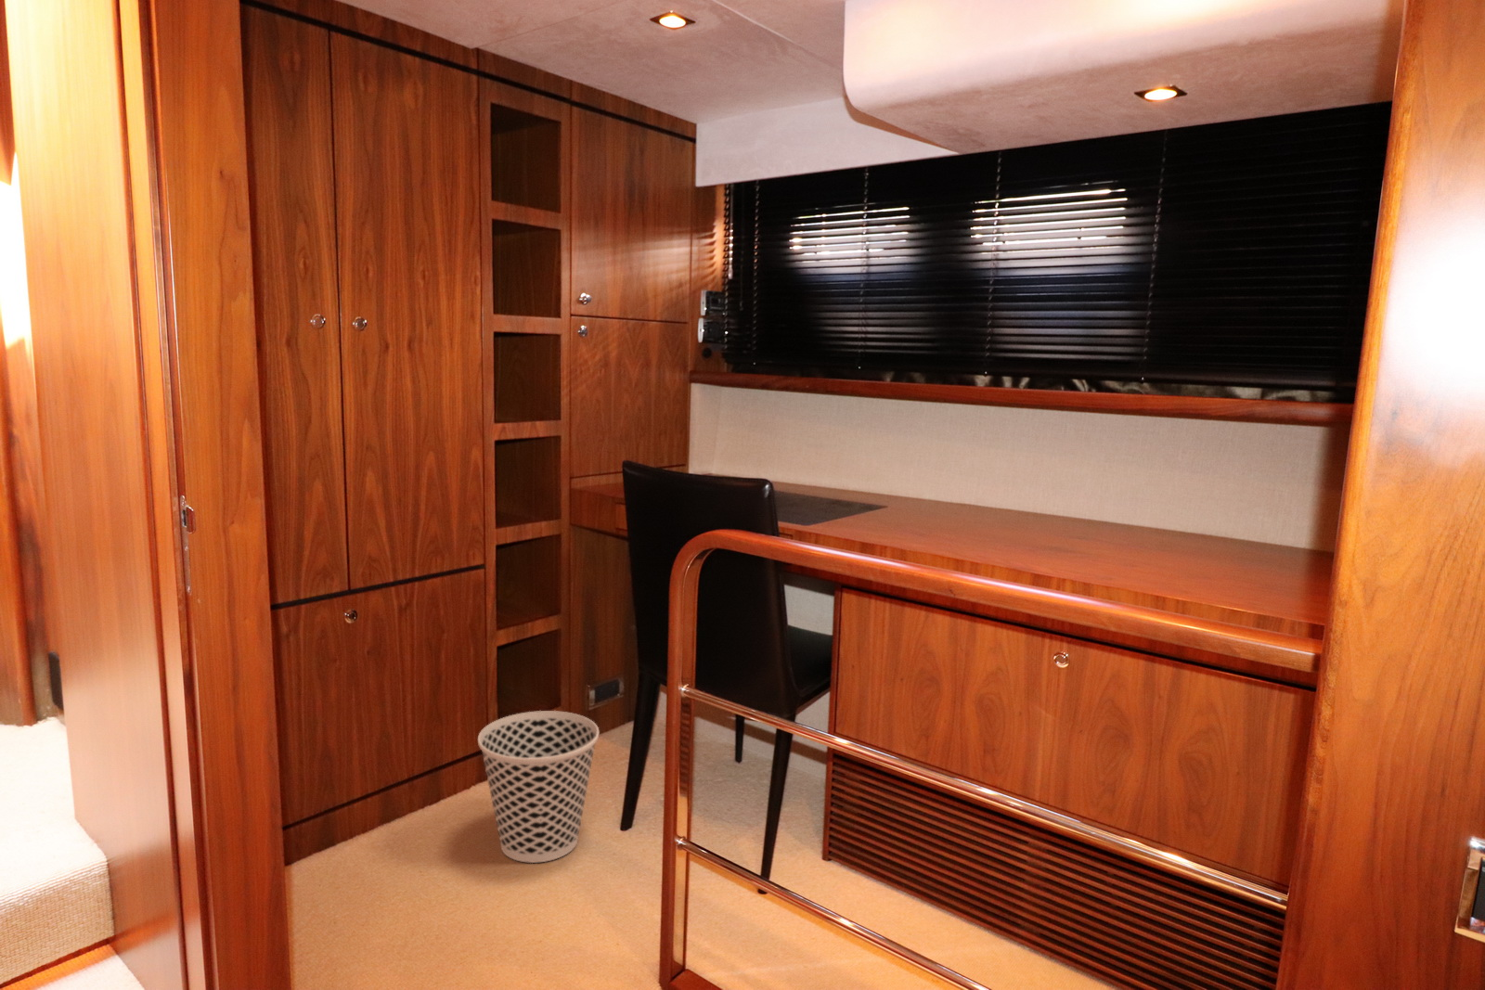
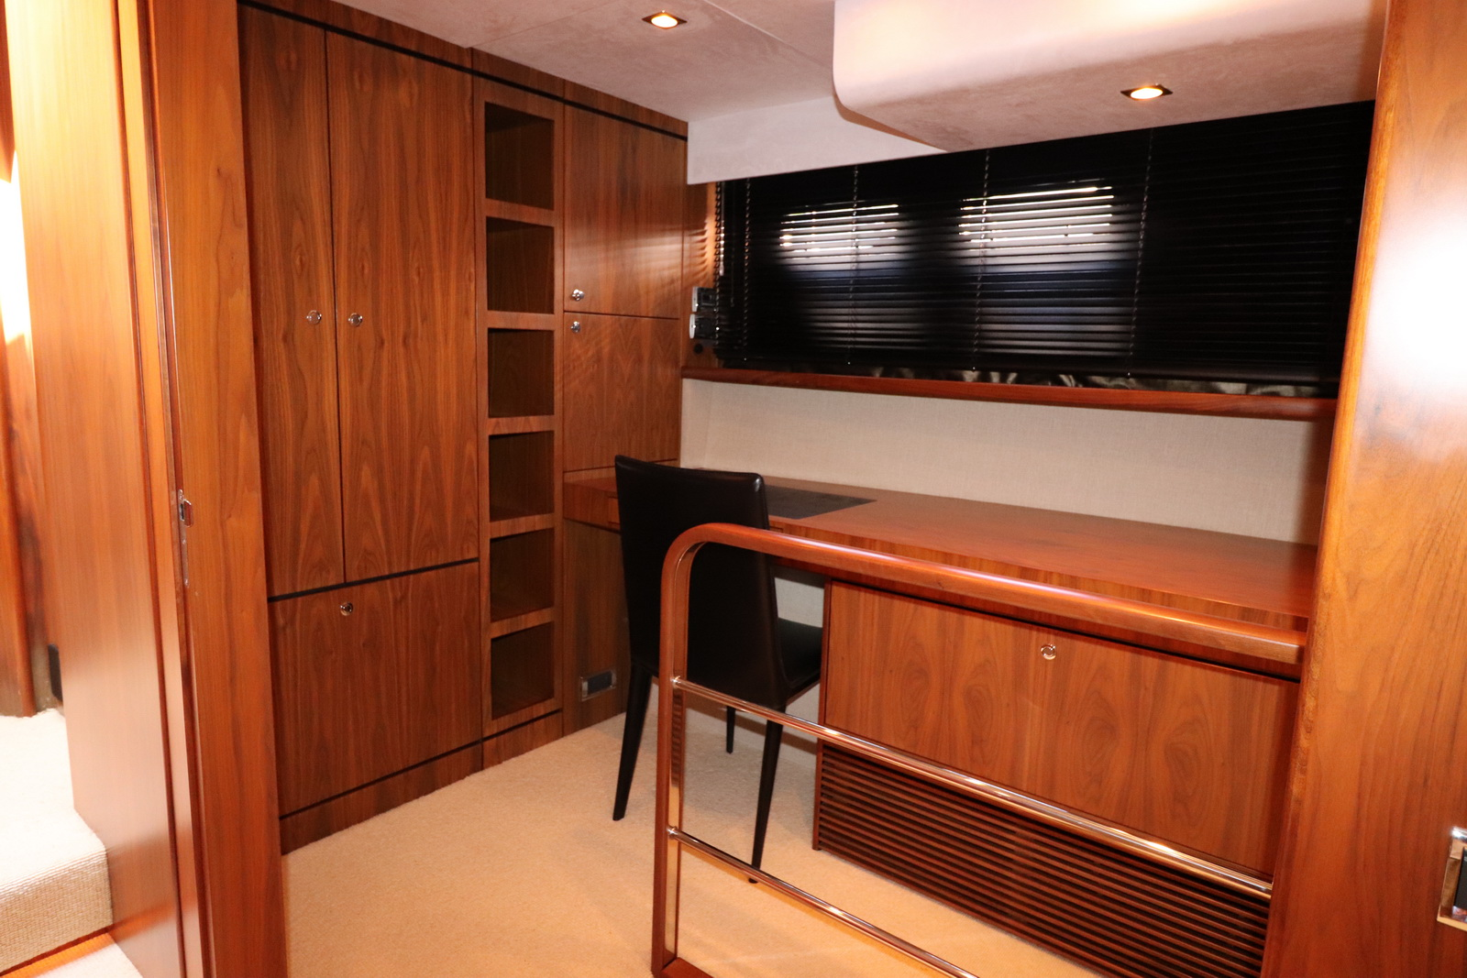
- wastebasket [477,709,600,864]
